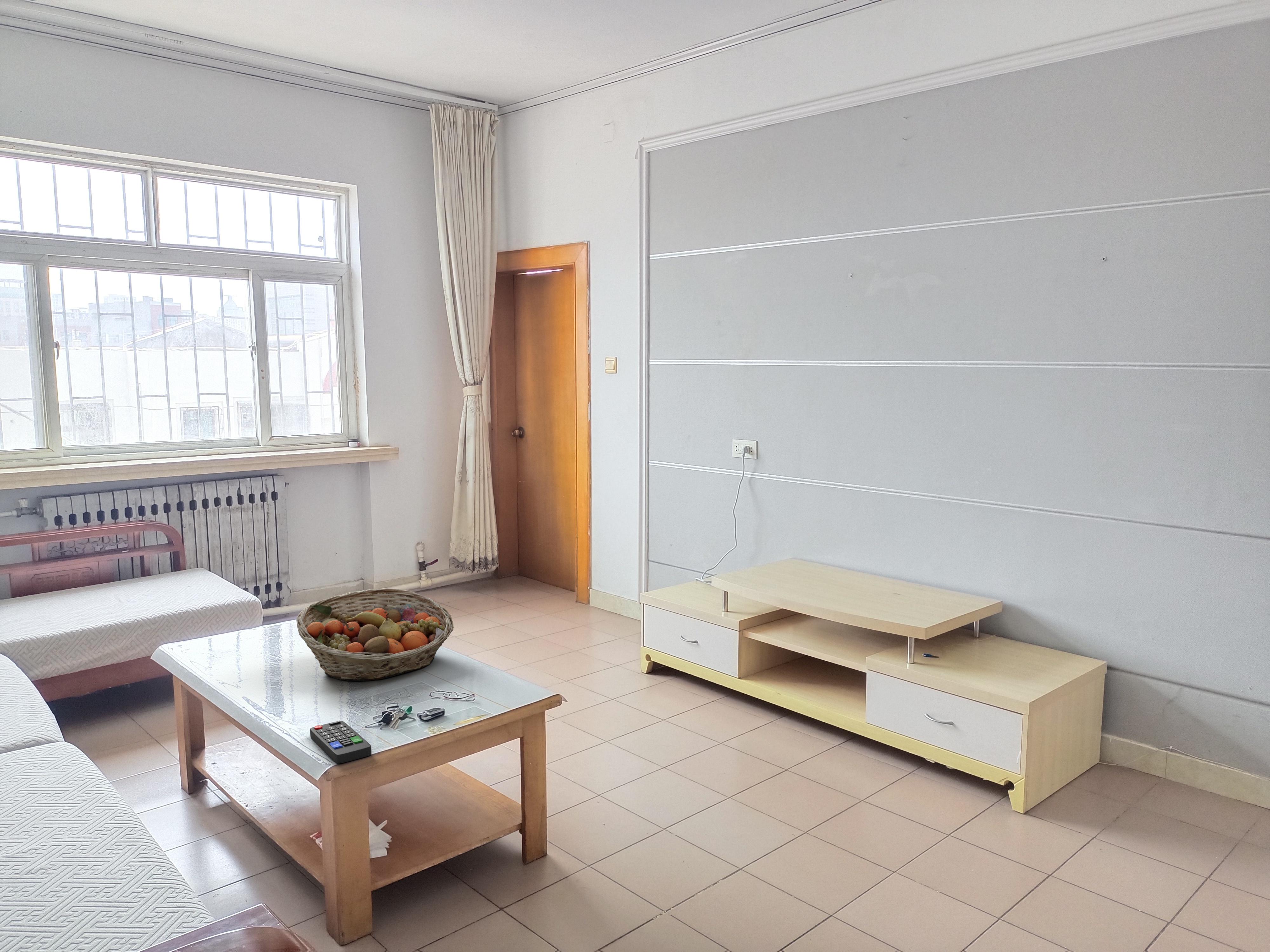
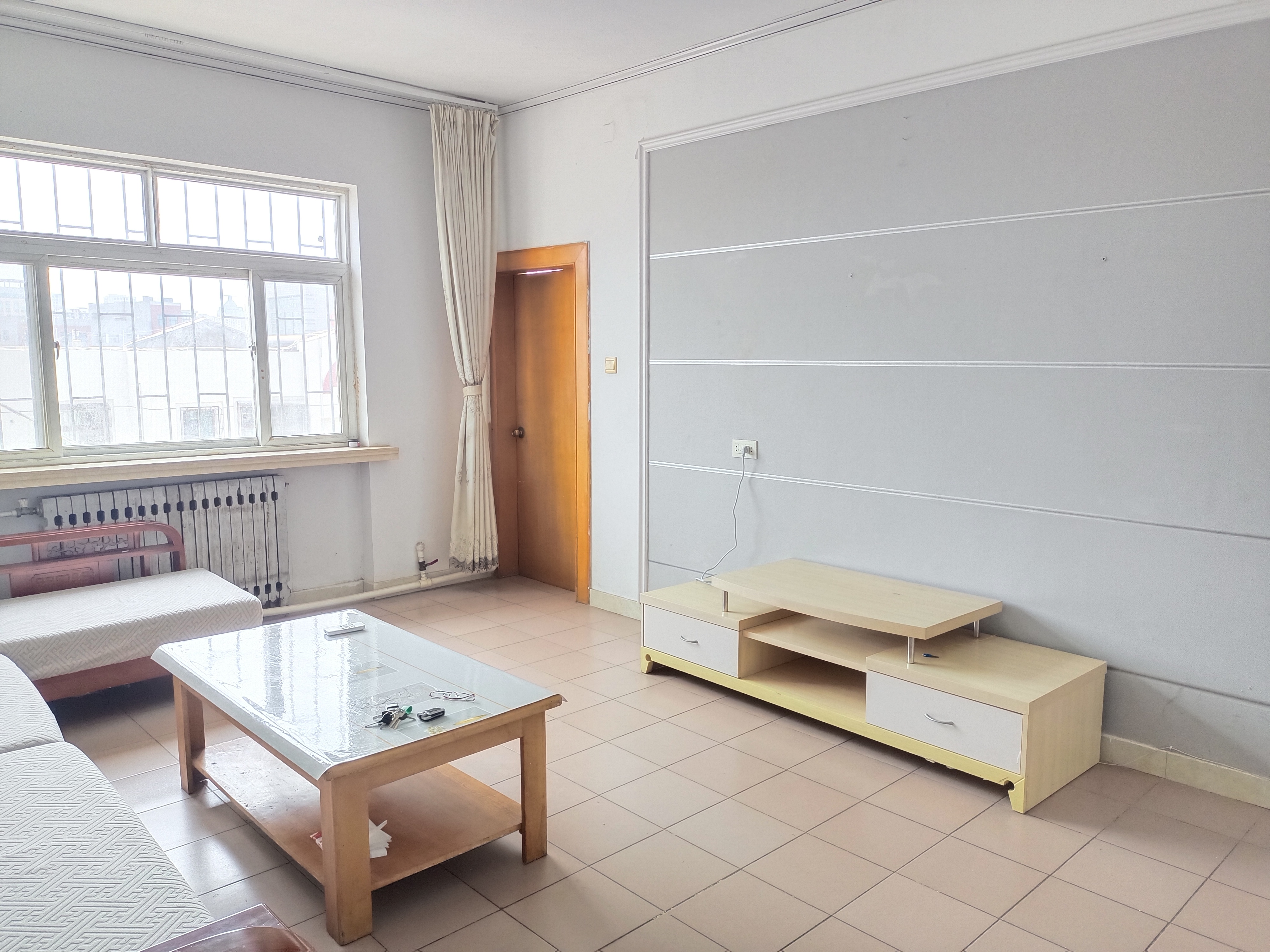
- remote control [310,720,372,764]
- fruit basket [296,588,454,681]
